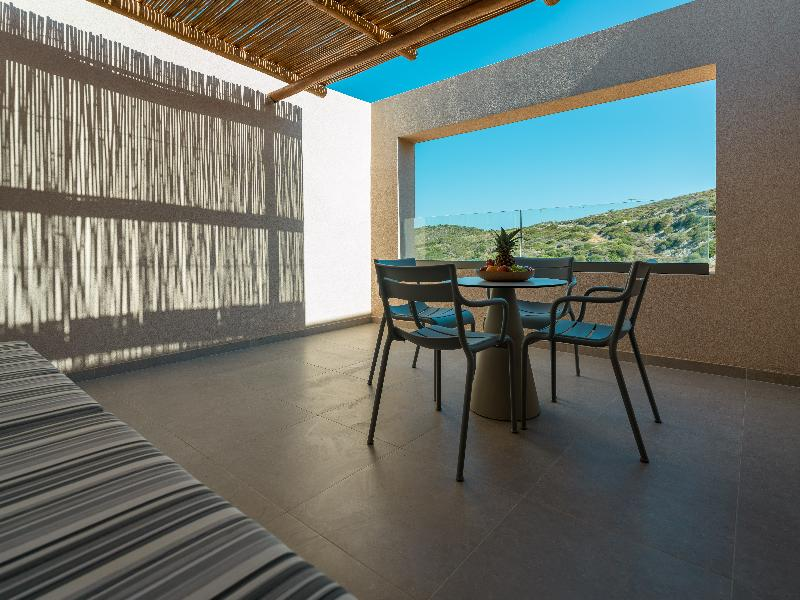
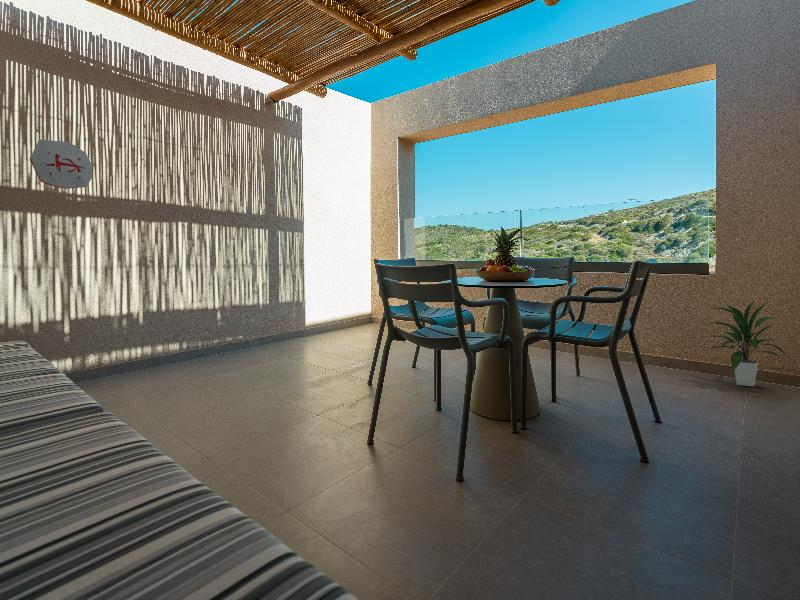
+ indoor plant [708,298,787,387]
+ decorative plate [29,138,93,190]
